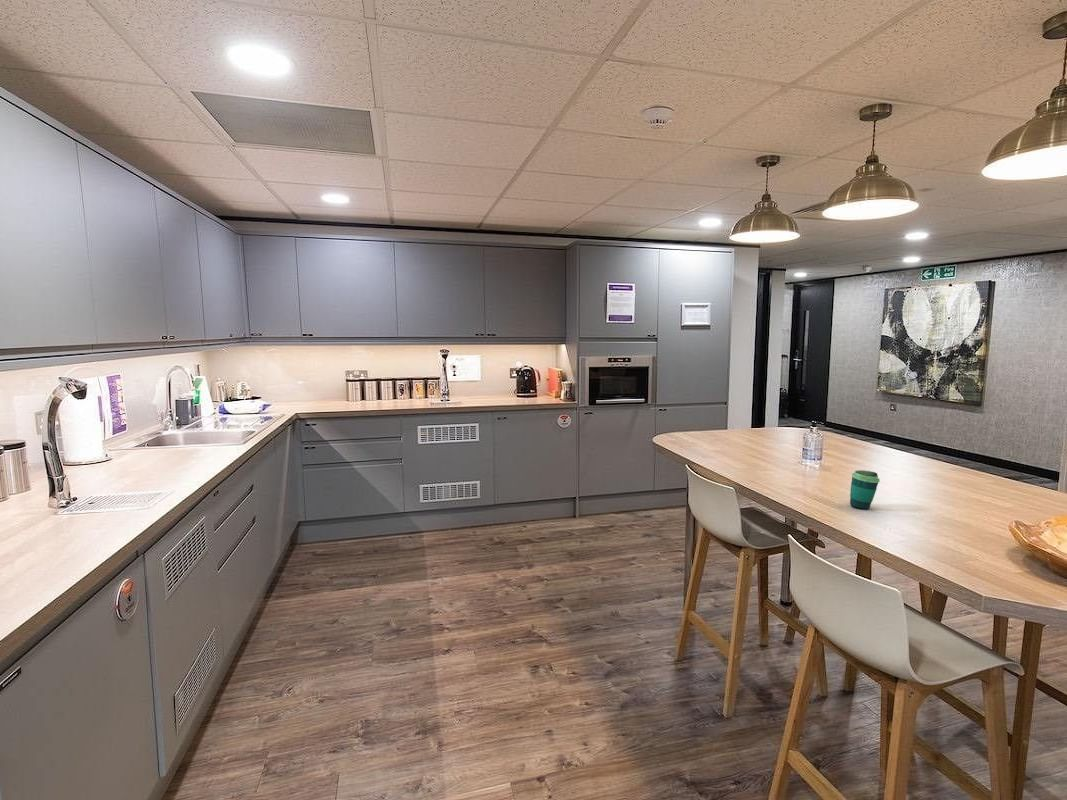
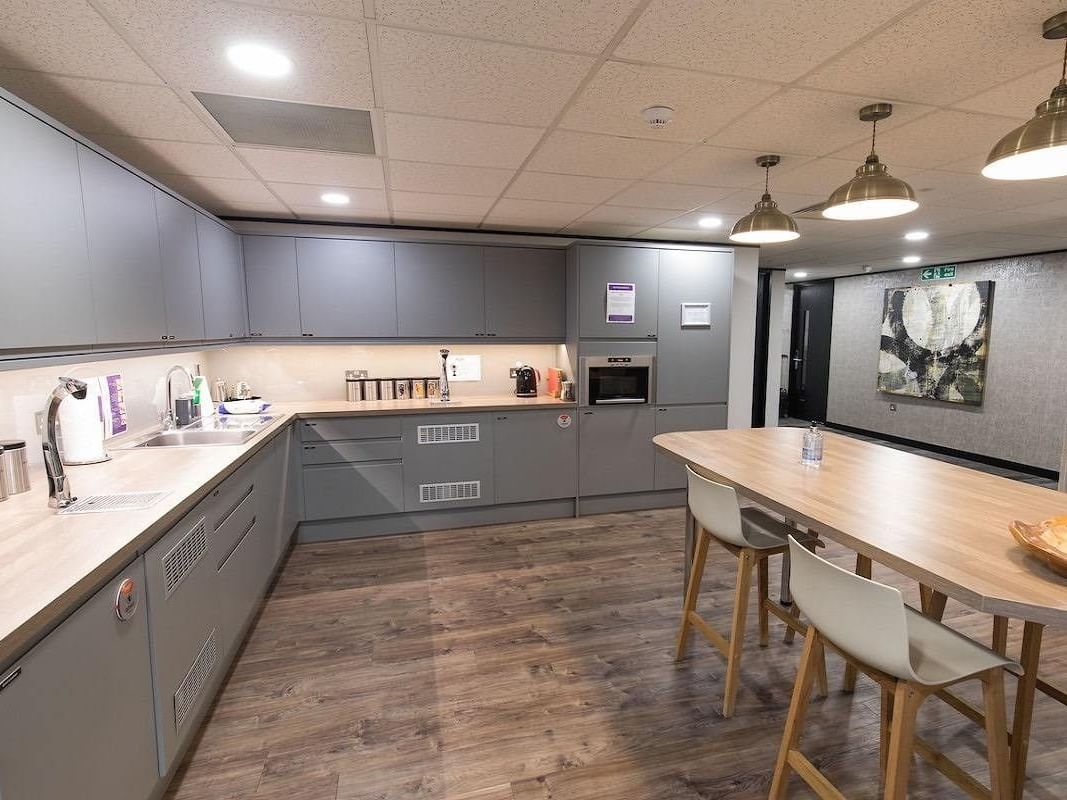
- cup [849,469,881,510]
